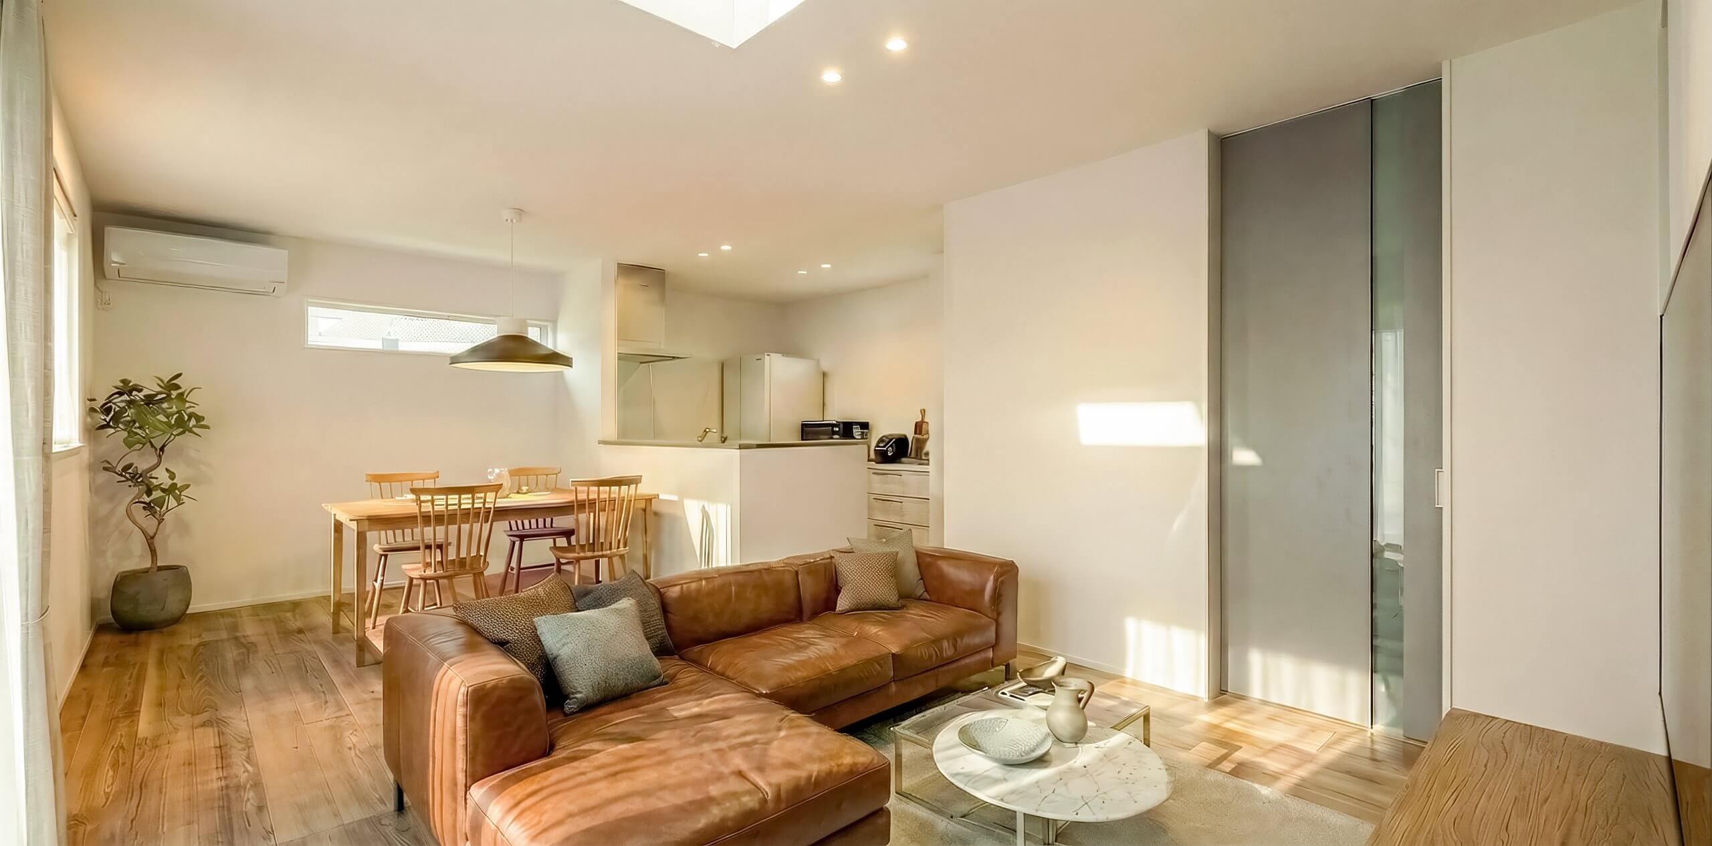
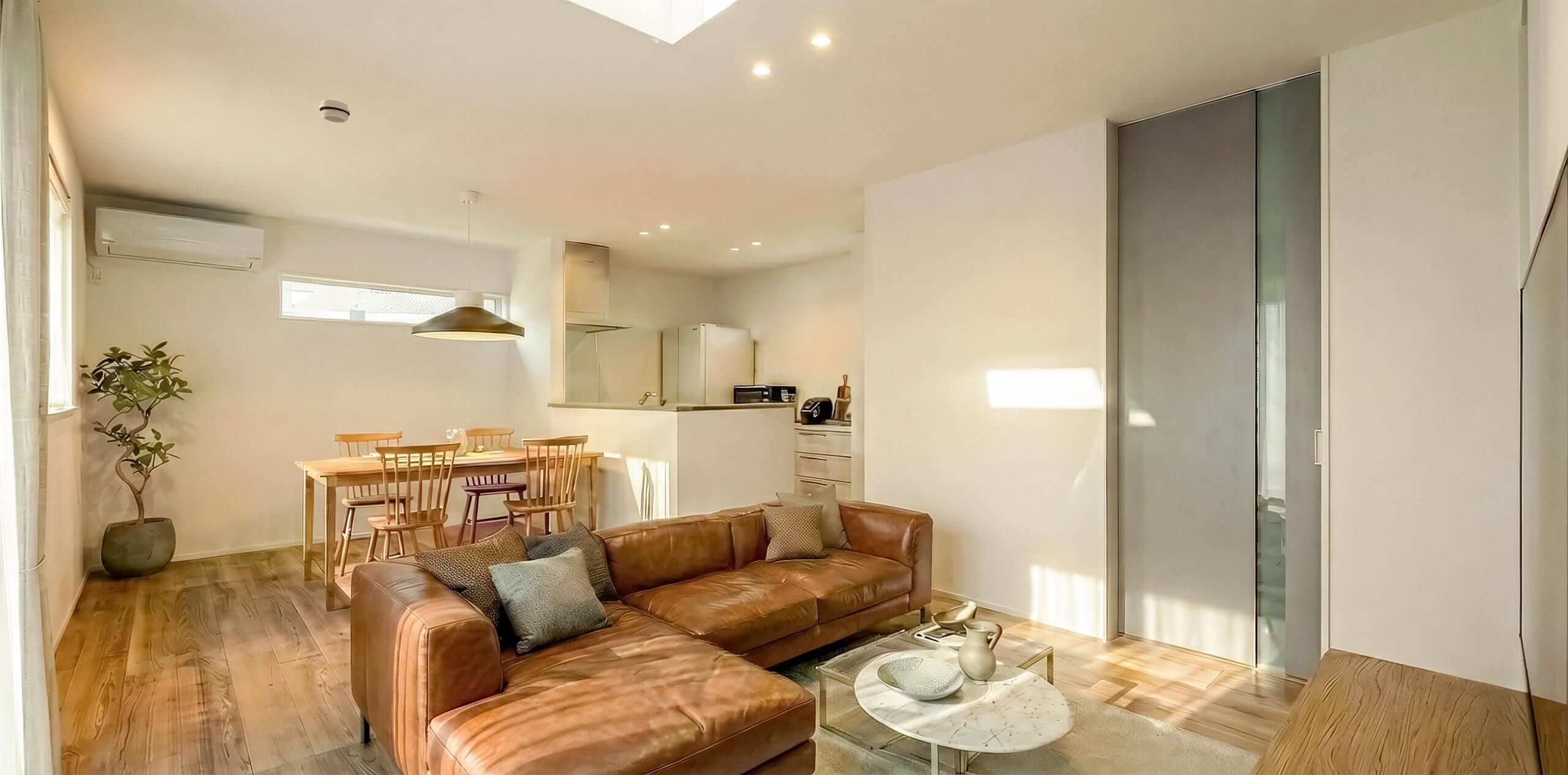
+ smoke detector [318,99,351,123]
